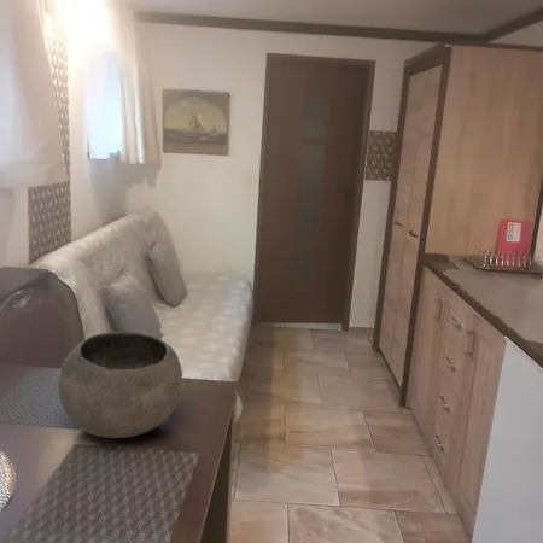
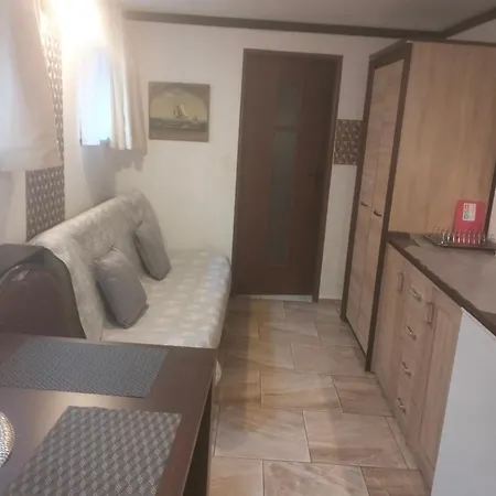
- bowl [57,331,183,439]
